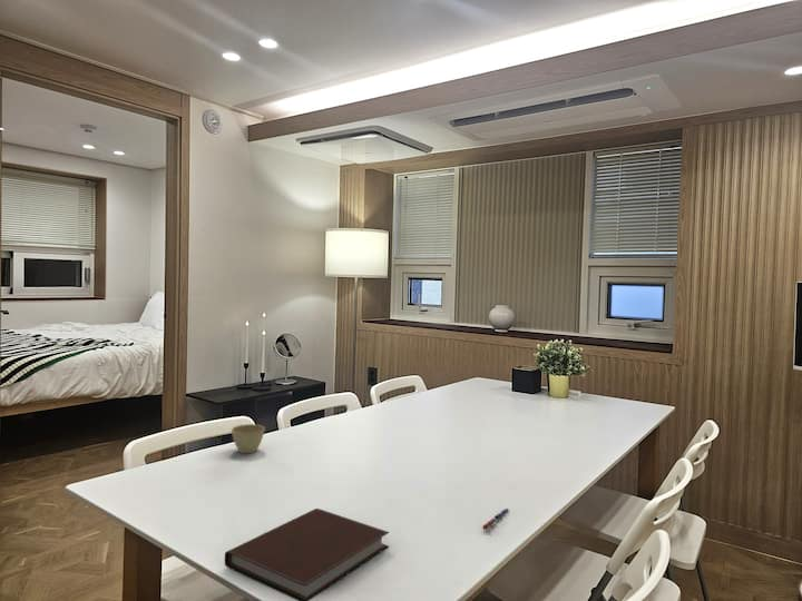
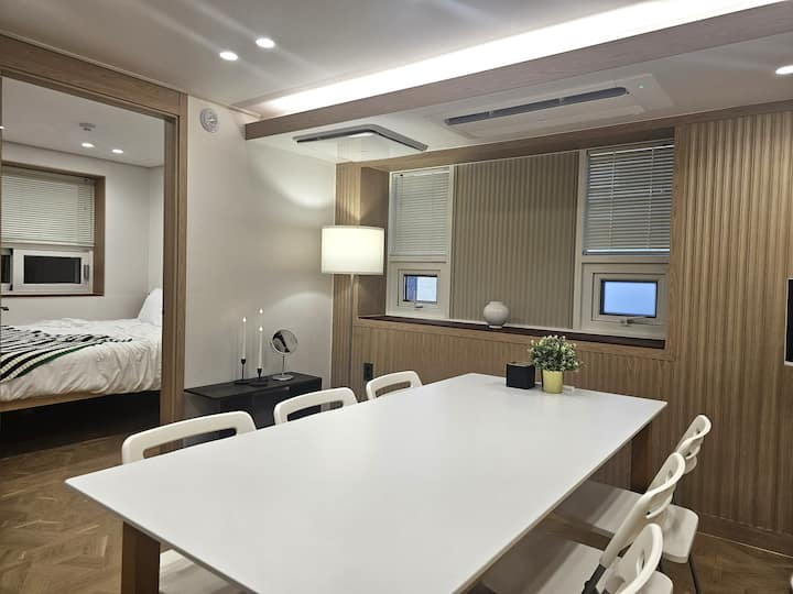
- pen [482,508,509,531]
- notebook [224,508,390,601]
- flower pot [231,423,266,454]
